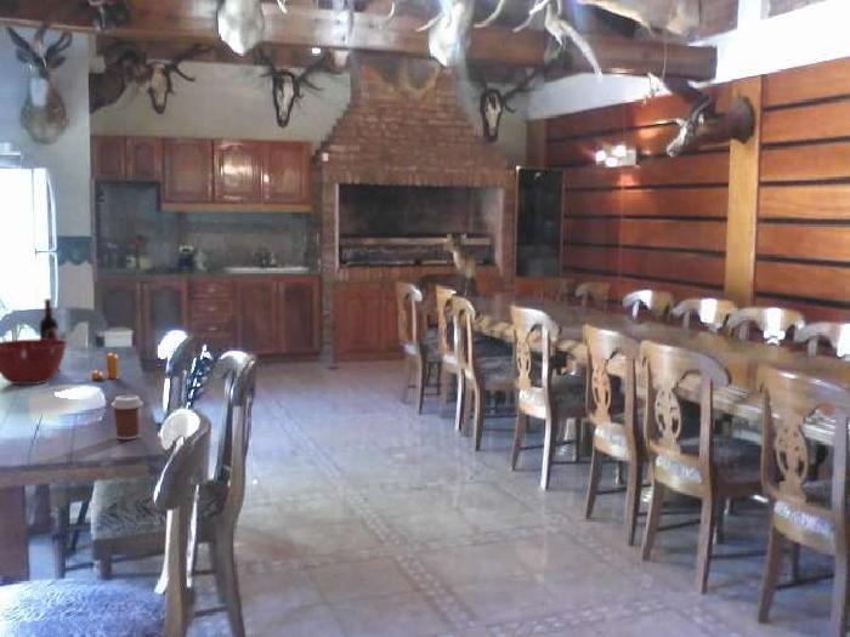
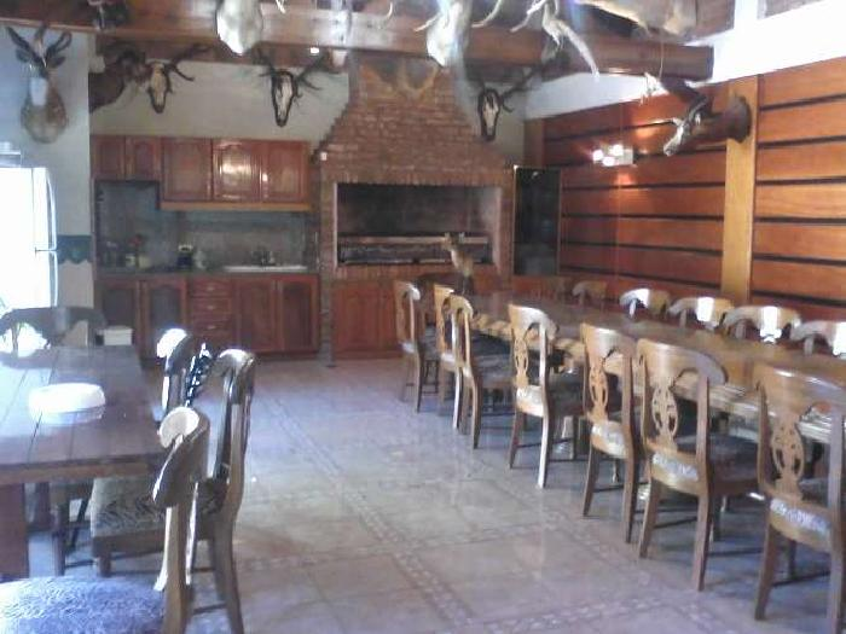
- mixing bowl [0,339,68,386]
- coffee cup [110,394,144,440]
- pepper shaker [91,352,119,380]
- wine bottle [39,297,61,371]
